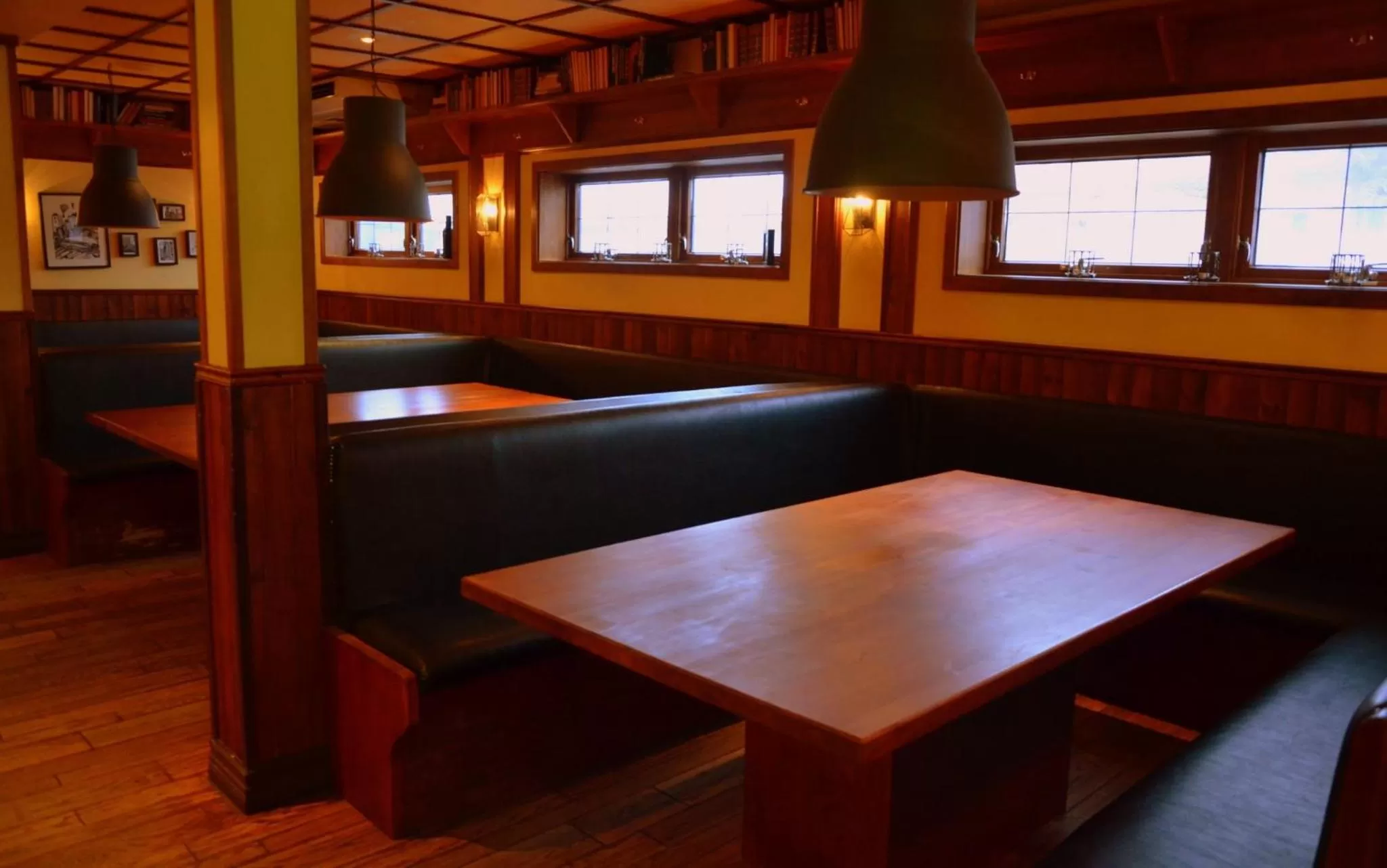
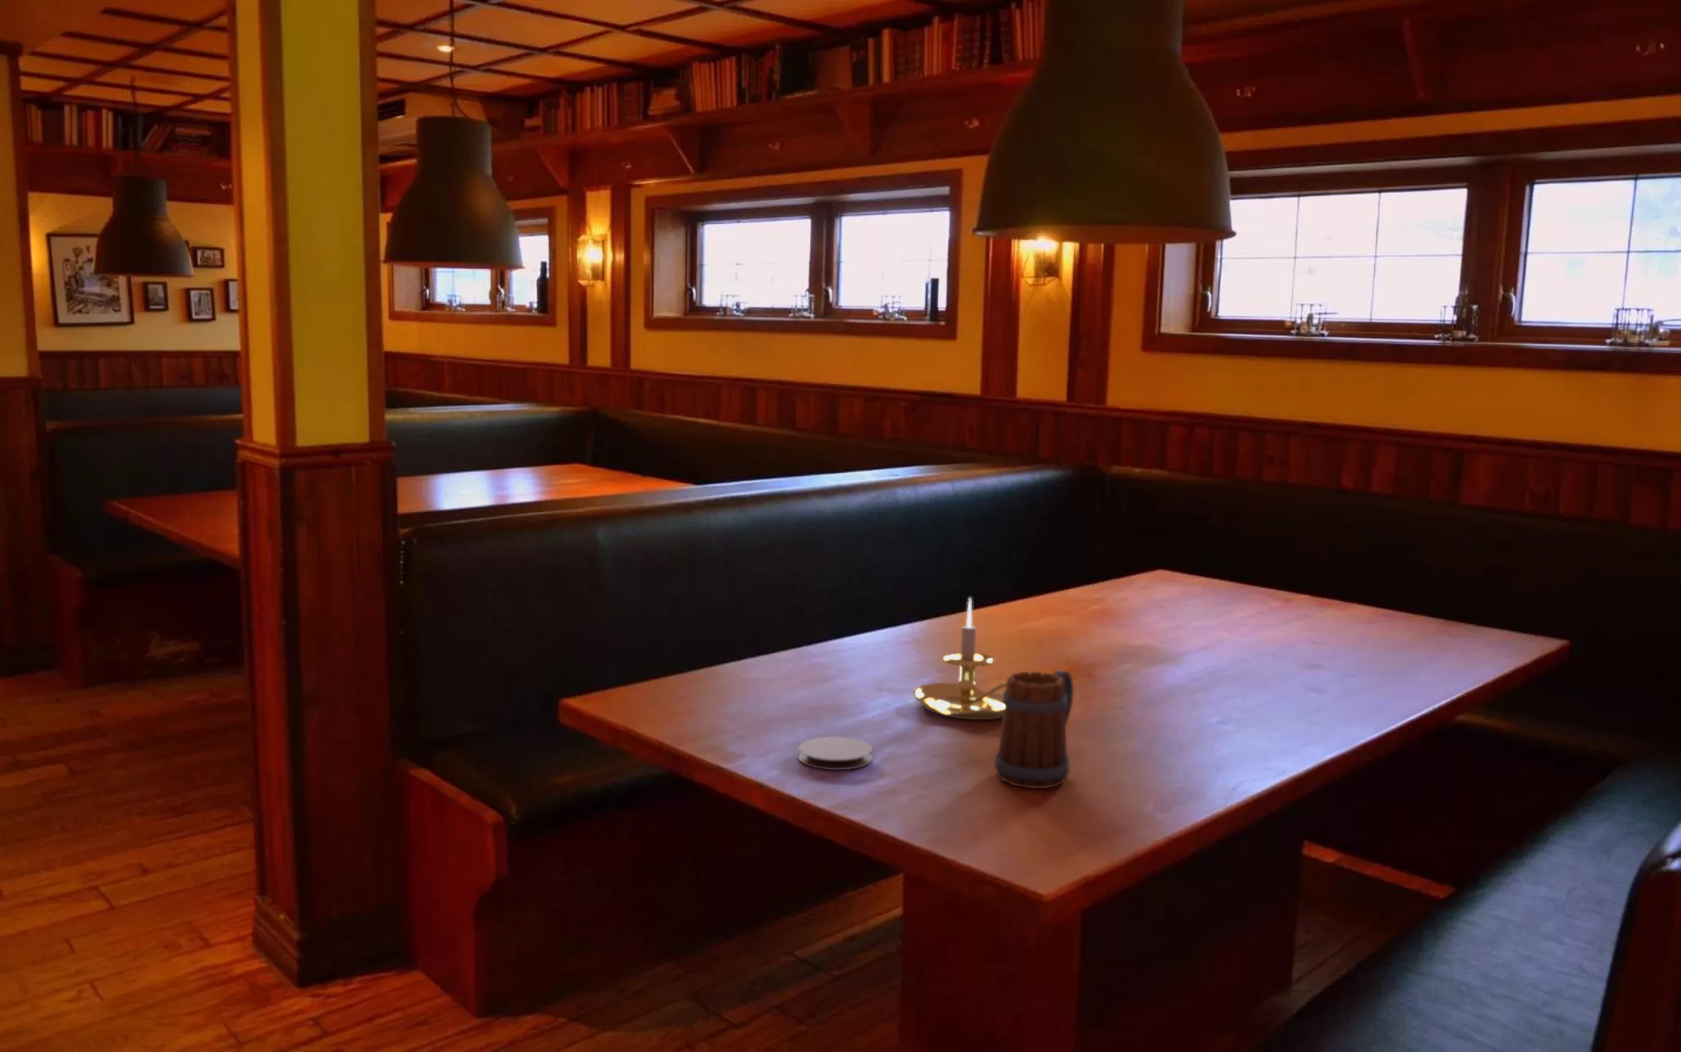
+ beer mug [993,669,1075,789]
+ candle holder [913,596,1006,720]
+ coaster [797,736,873,771]
